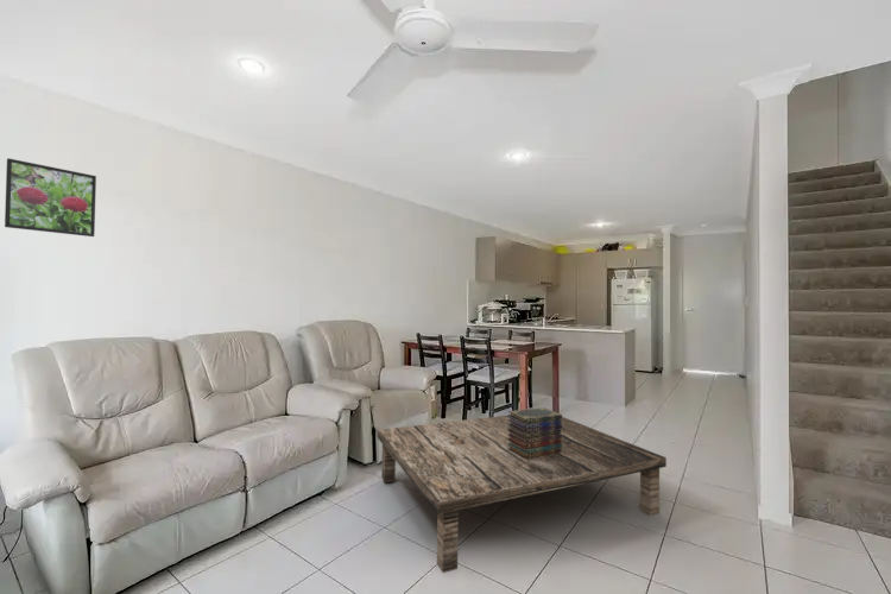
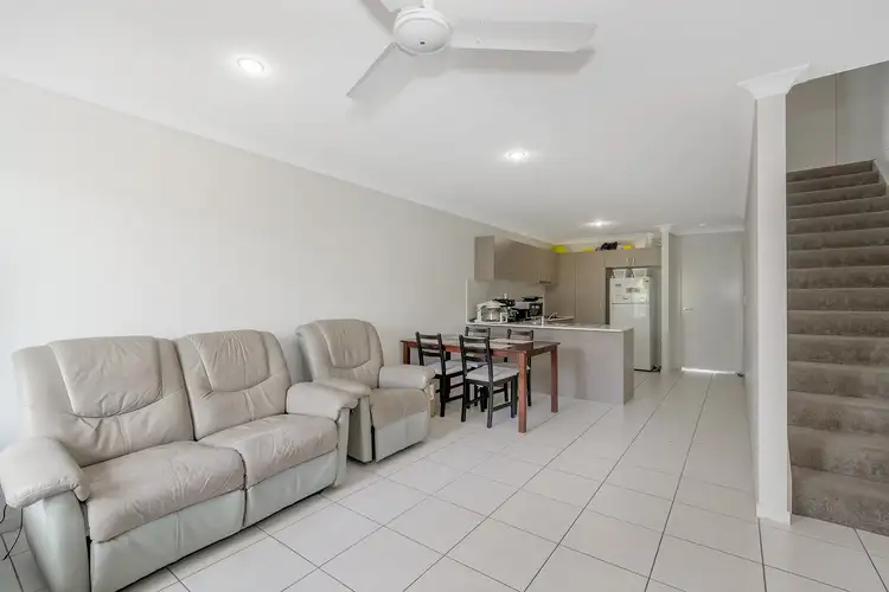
- book stack [507,406,563,460]
- coffee table [377,415,668,574]
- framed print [4,157,97,238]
